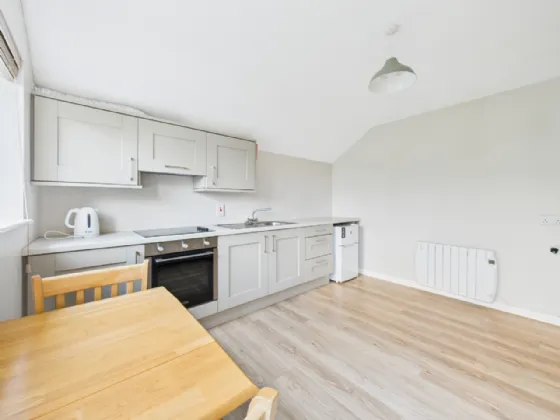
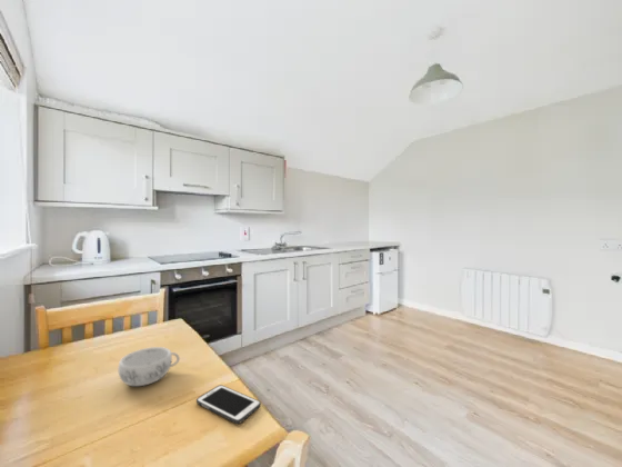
+ cell phone [195,384,262,425]
+ decorative bowl [117,346,181,387]
